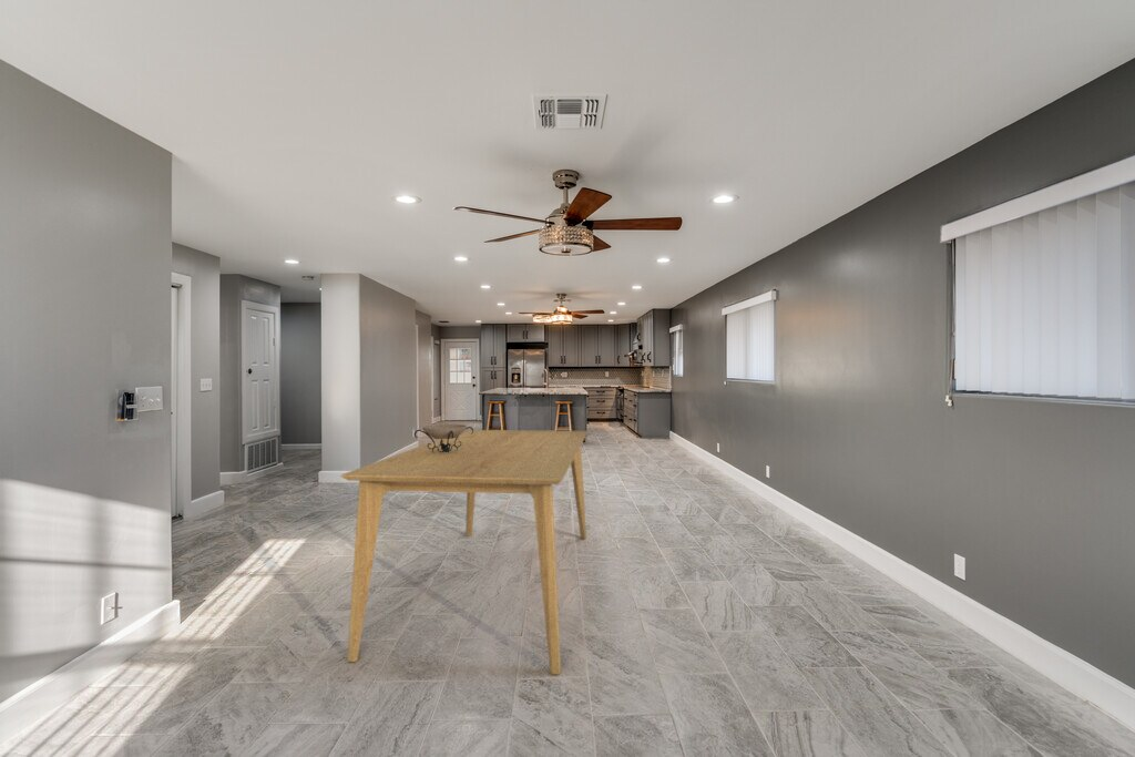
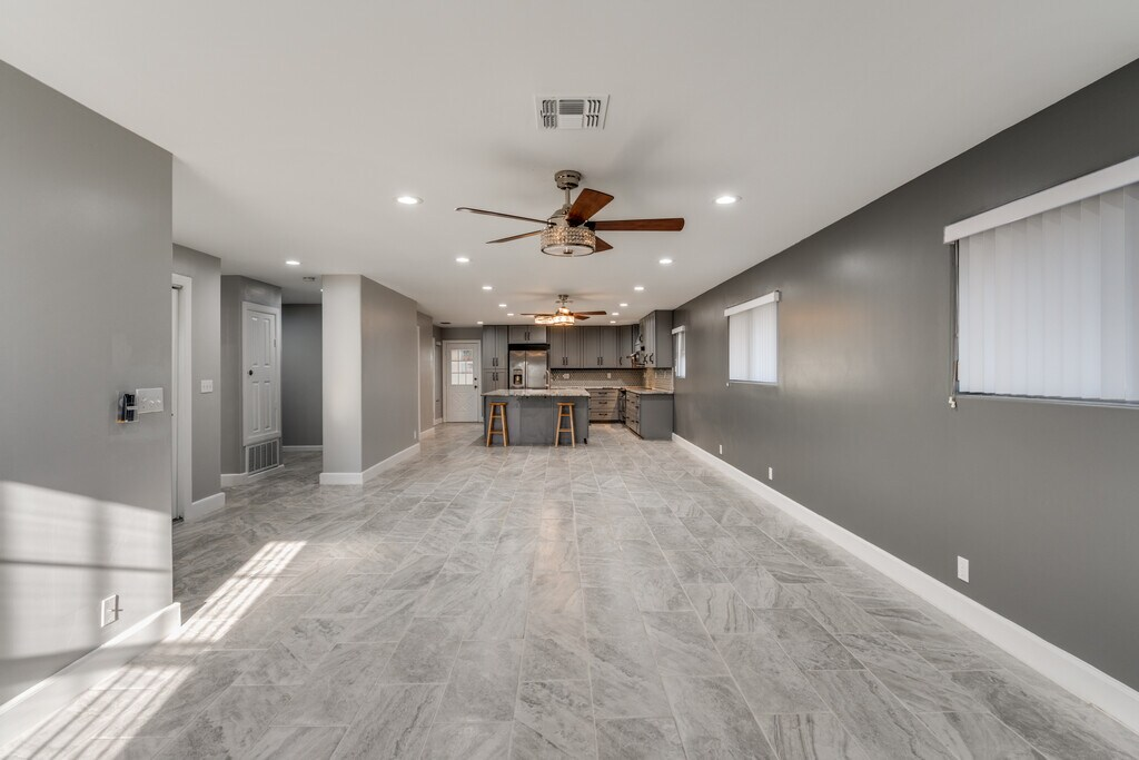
- dining table [339,429,590,676]
- decorative bowl [413,423,474,453]
